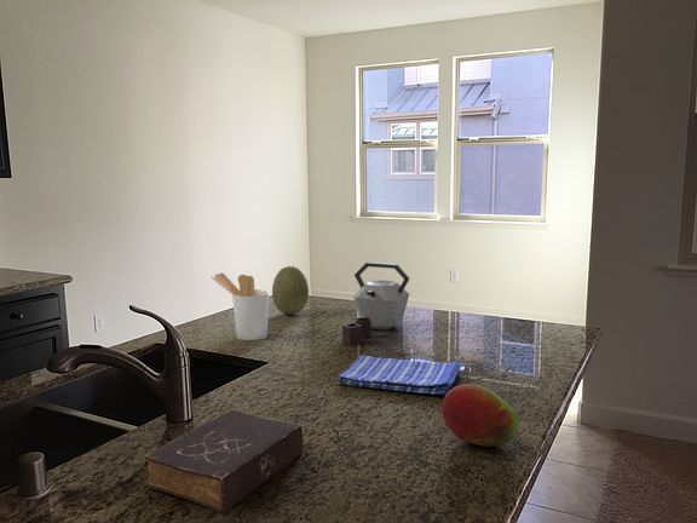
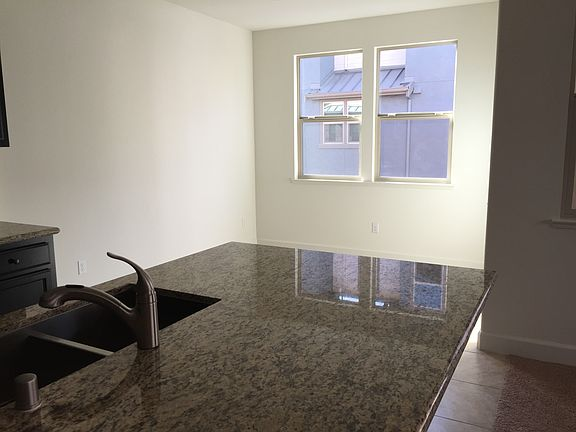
- kettle [341,262,411,347]
- fruit [271,265,310,316]
- book [144,408,304,515]
- dish towel [338,354,461,397]
- utensil holder [211,272,270,341]
- fruit [440,383,519,448]
